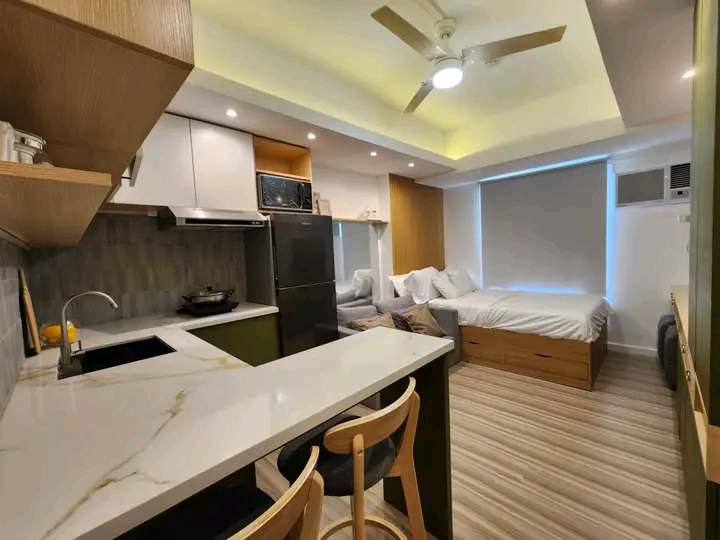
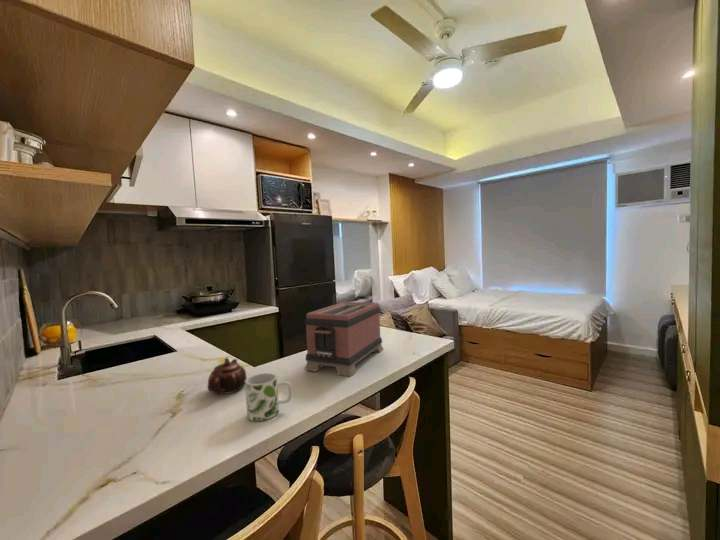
+ toaster [303,301,385,378]
+ teapot [207,356,248,395]
+ mug [244,372,293,422]
